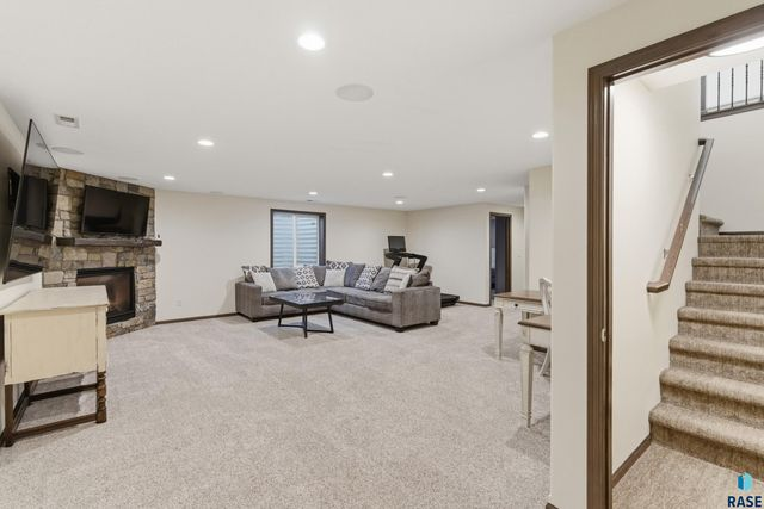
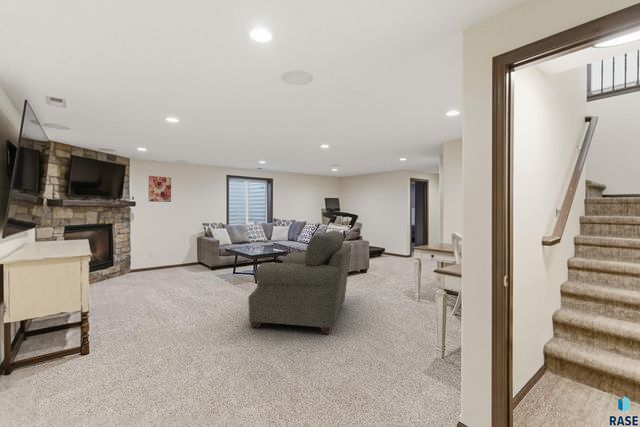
+ wall art [147,175,172,203]
+ chair [247,229,352,335]
